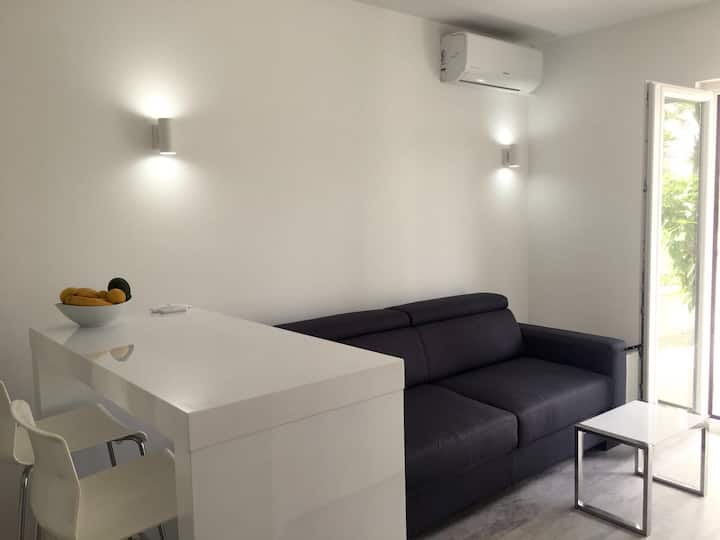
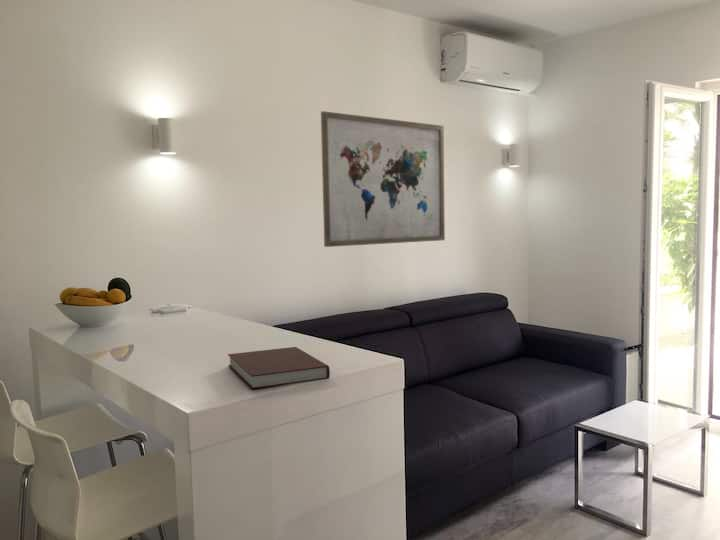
+ wall art [320,110,446,248]
+ notebook [227,346,331,390]
